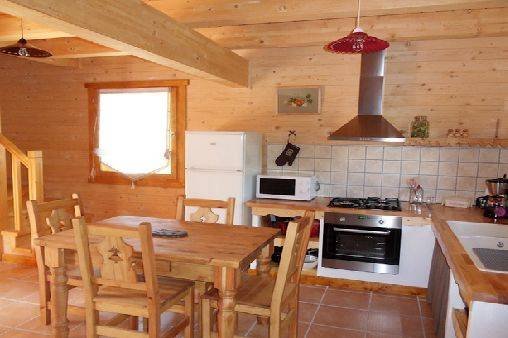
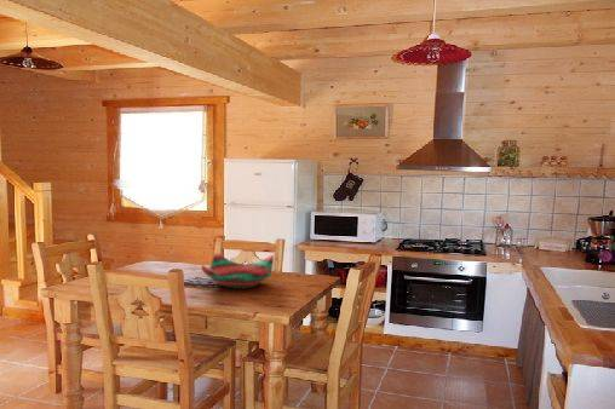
+ decorative bowl [201,252,275,290]
